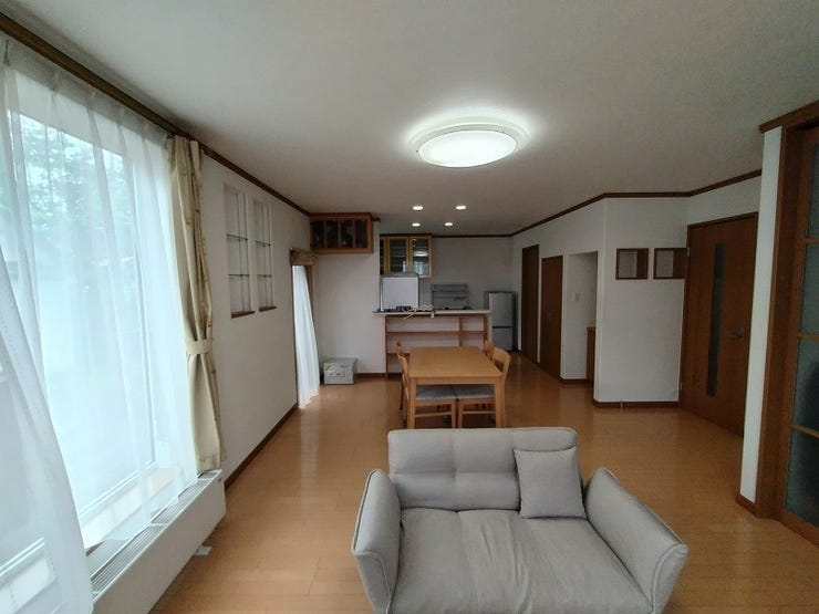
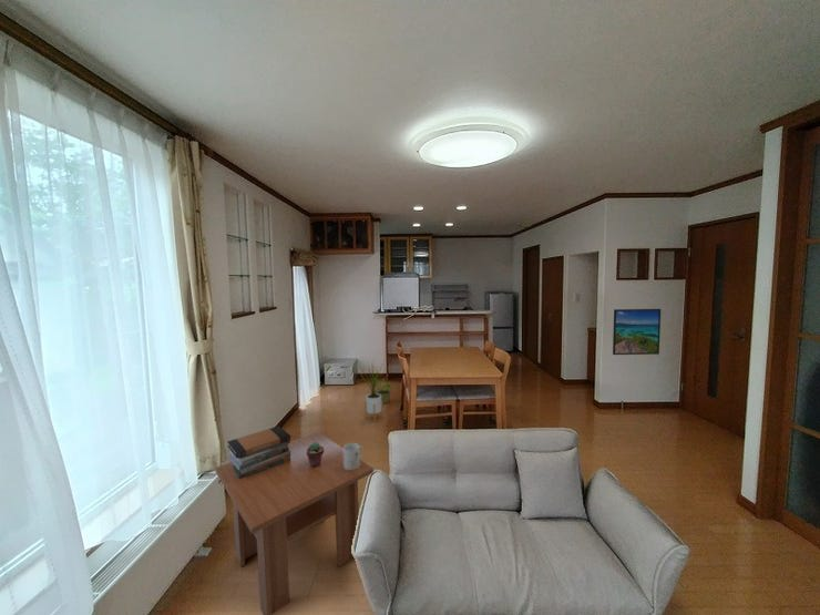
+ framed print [612,308,662,356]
+ book stack [226,424,291,479]
+ potted succulent [306,442,324,468]
+ coffee table [214,431,375,615]
+ house plant [358,360,387,421]
+ mug [342,442,365,470]
+ potted plant [373,377,394,404]
